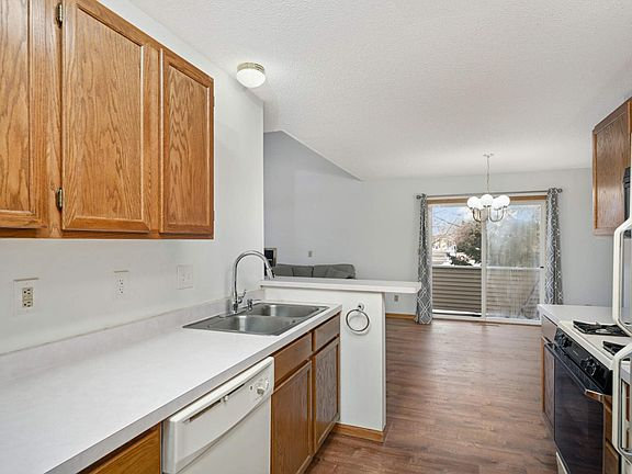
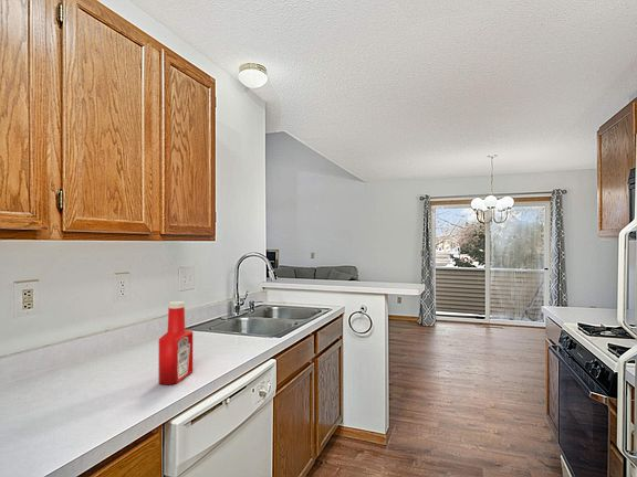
+ soap bottle [157,300,194,386]
